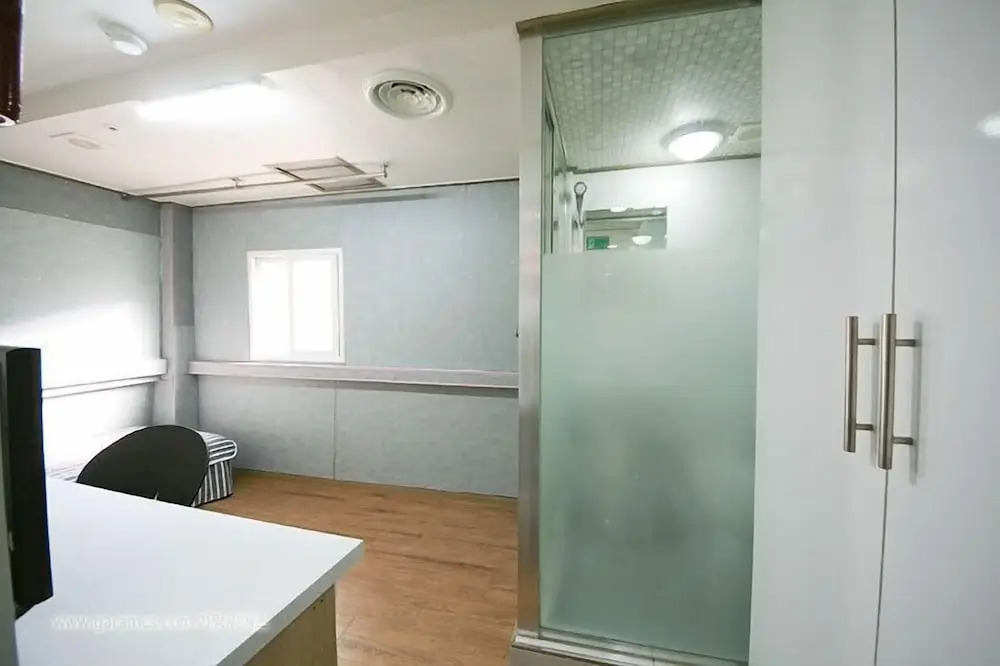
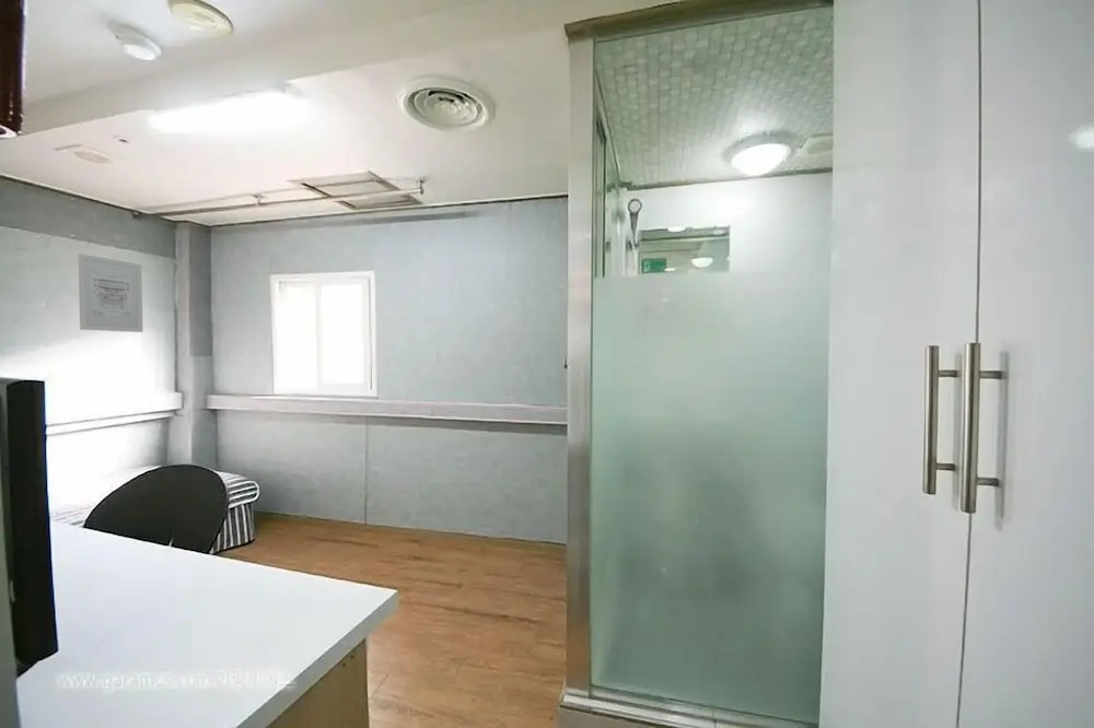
+ wall art [78,253,143,333]
